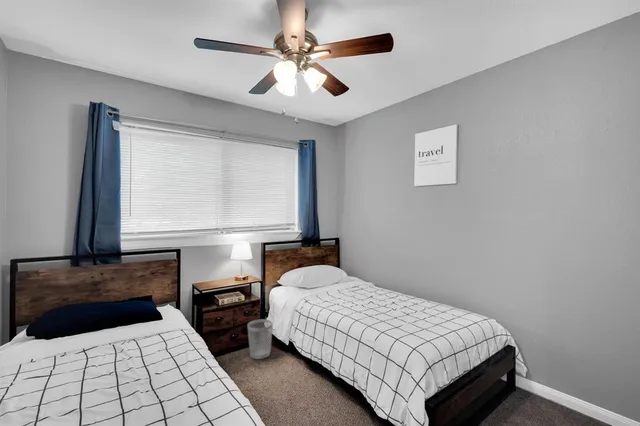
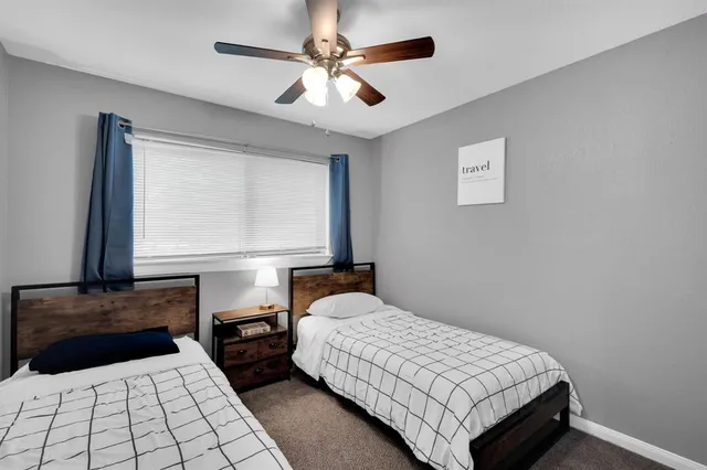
- wastebasket [246,318,274,360]
